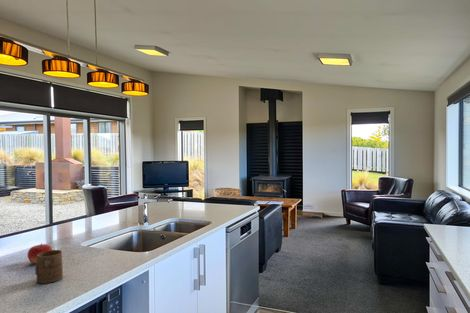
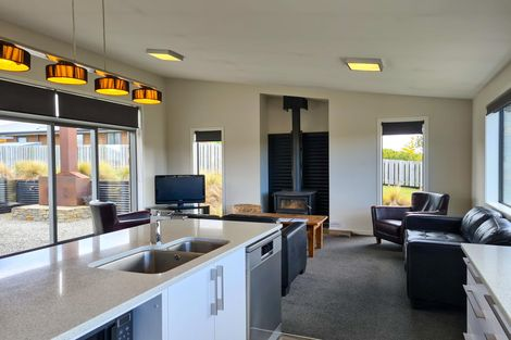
- fruit [27,242,53,264]
- cup [34,249,64,284]
